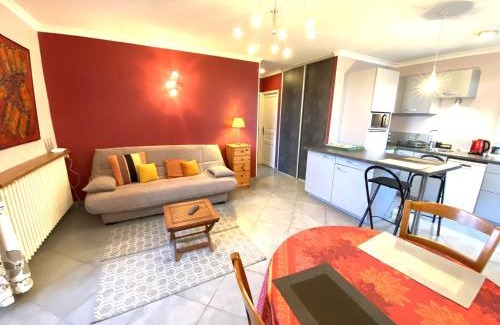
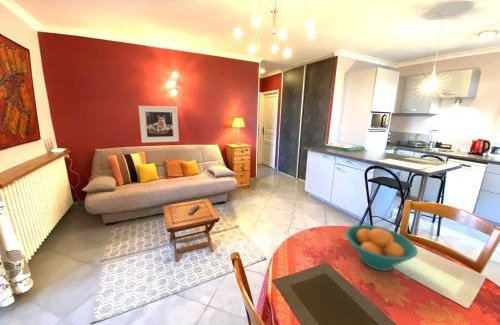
+ fruit bowl [344,224,419,272]
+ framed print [138,105,180,144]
